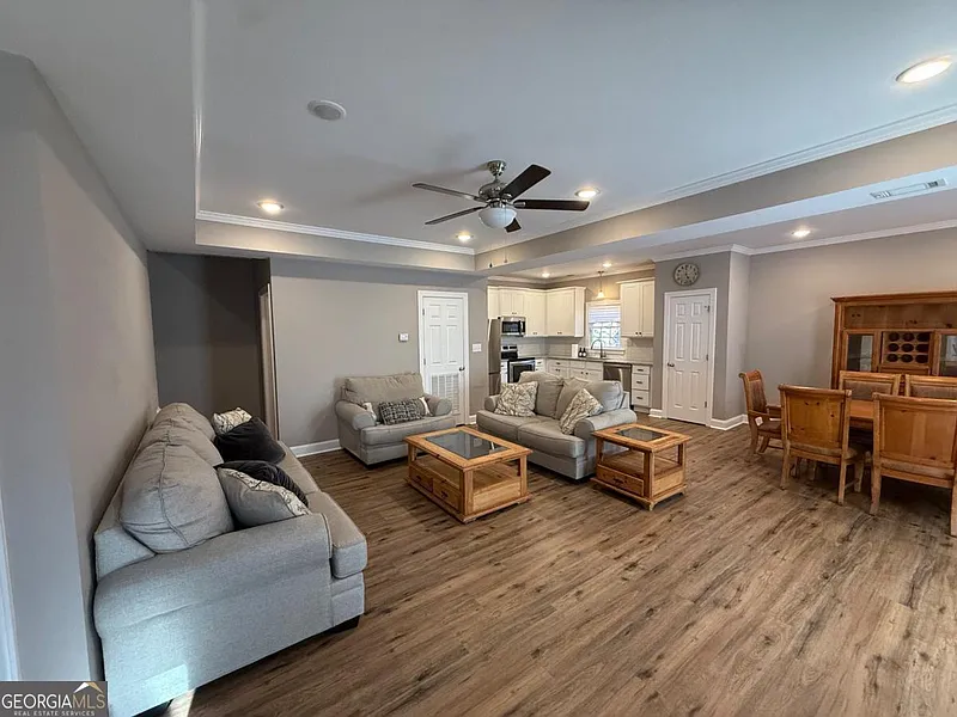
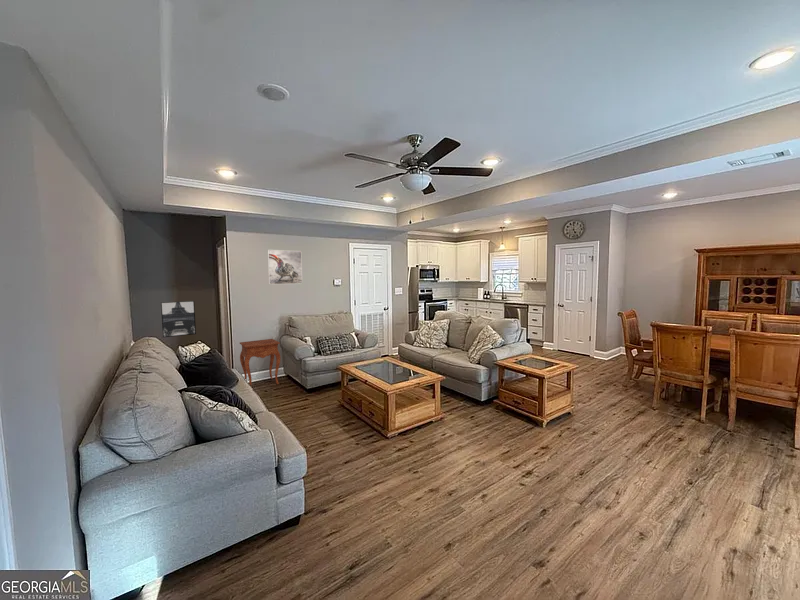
+ wall art [160,300,197,338]
+ side table [239,338,281,386]
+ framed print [267,249,303,285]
